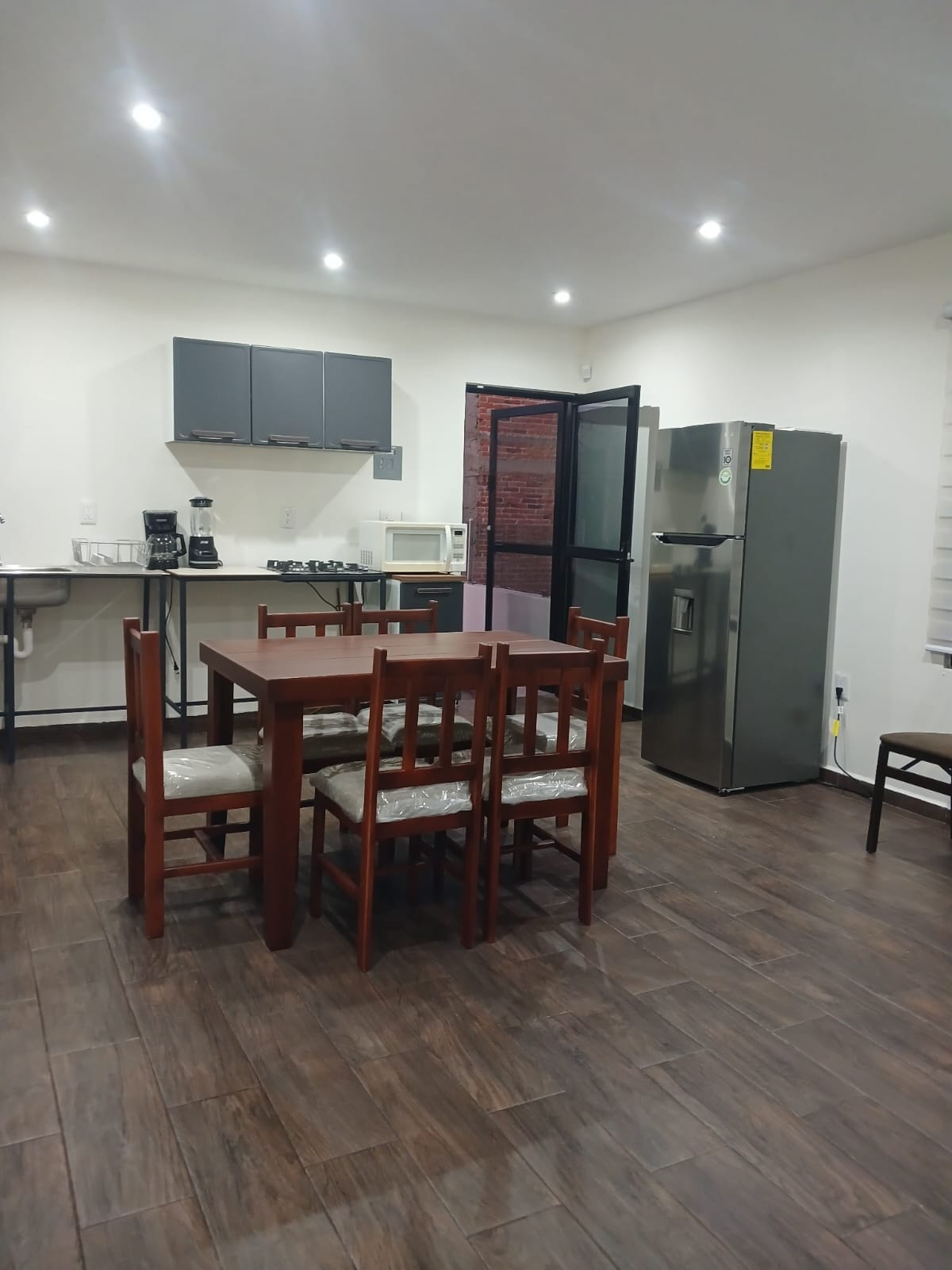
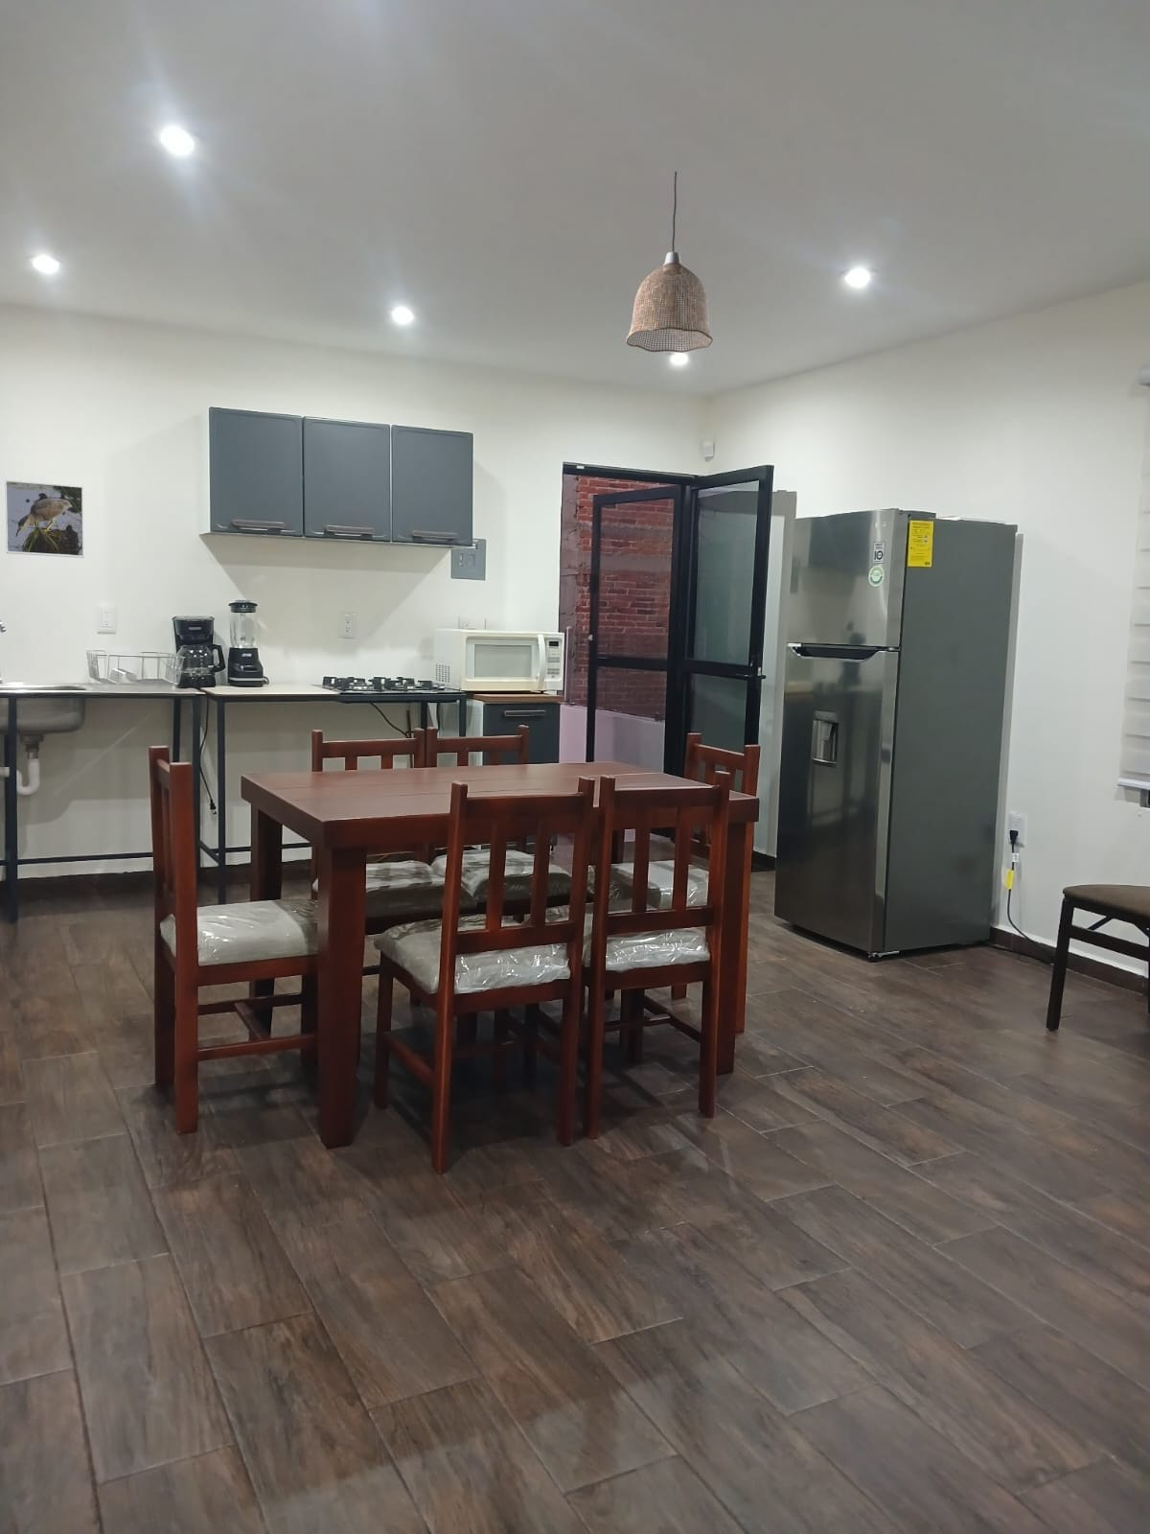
+ pendant lamp [625,170,714,354]
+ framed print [4,480,85,559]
